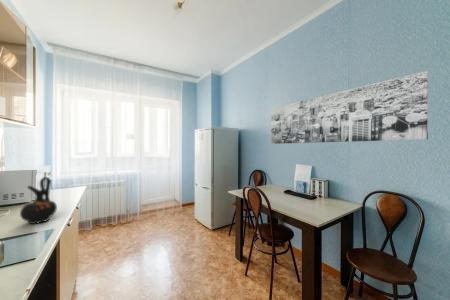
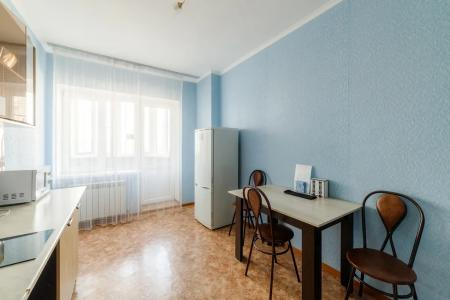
- wall art [270,70,430,145]
- ceramic jug [19,176,58,225]
